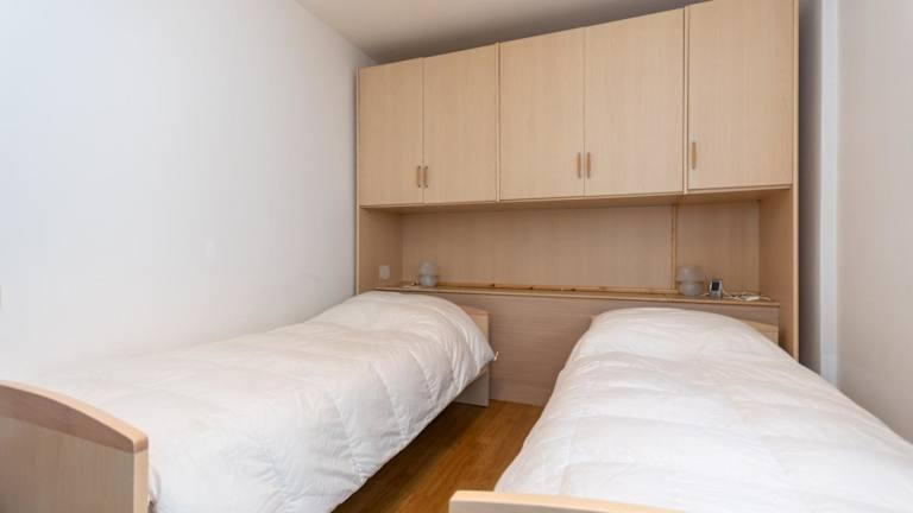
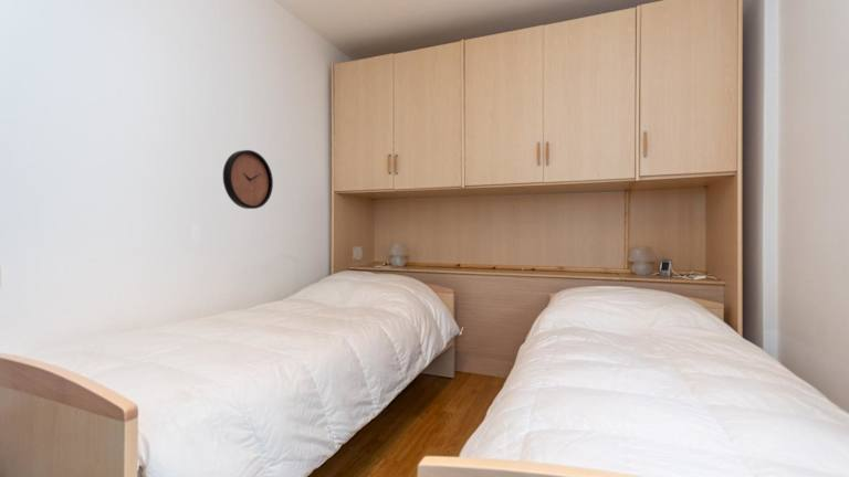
+ clock [222,149,274,210]
